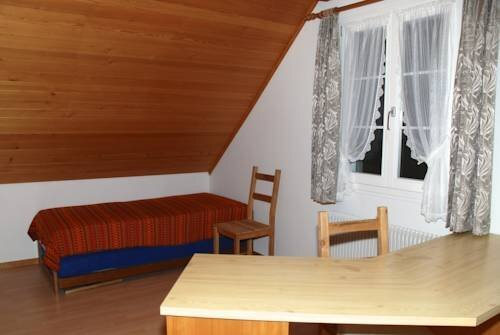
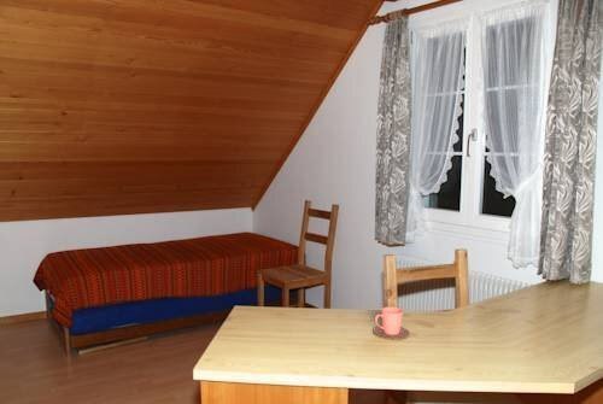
+ cup [373,306,411,340]
